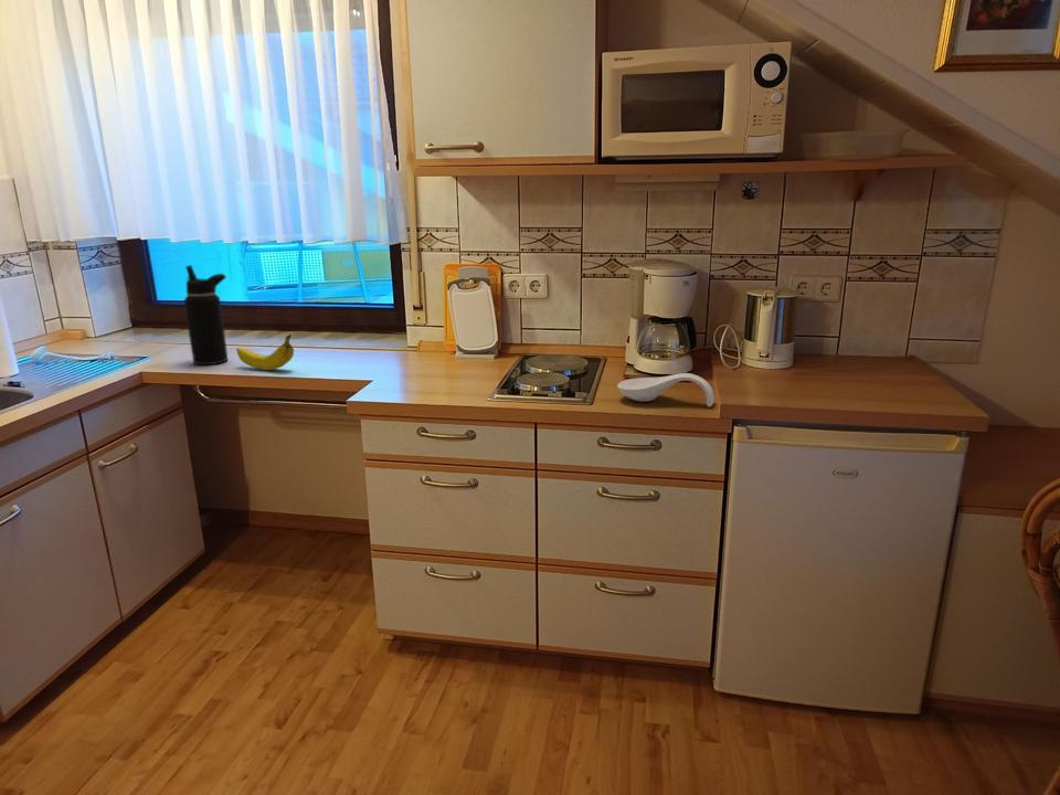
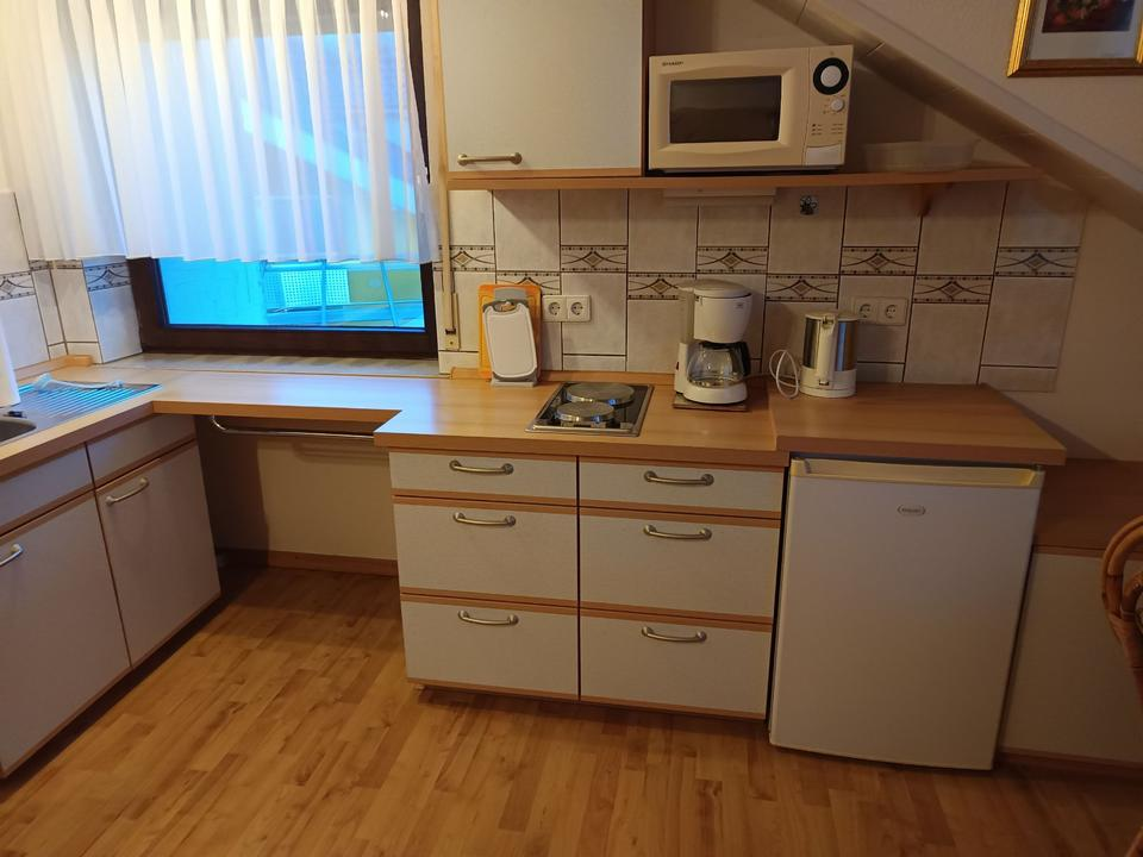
- water bottle [183,264,229,365]
- spoon rest [616,372,716,409]
- fruit [235,333,295,371]
